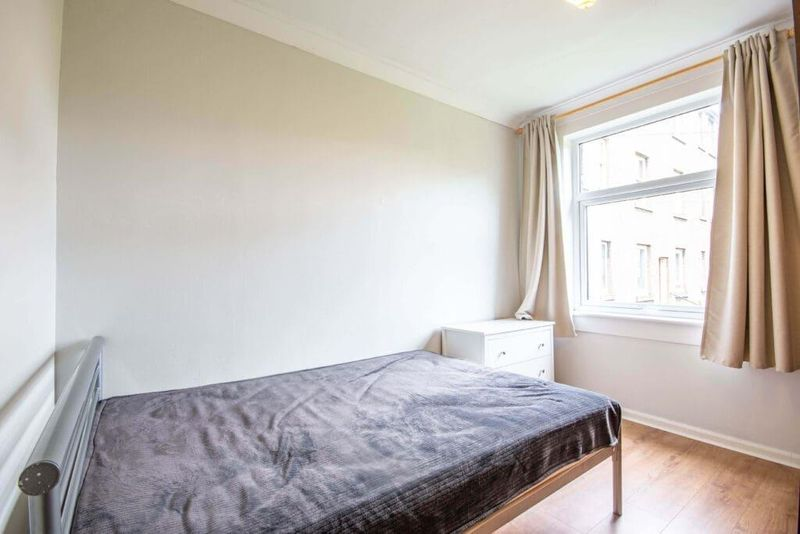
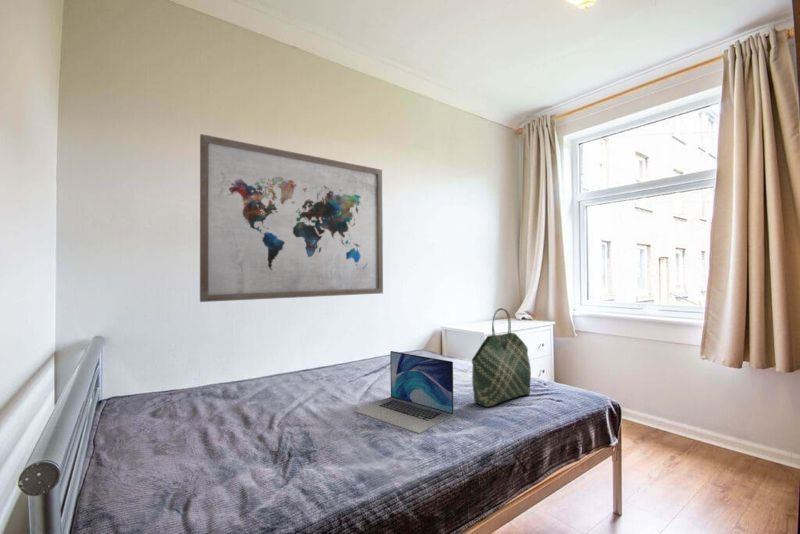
+ laptop [354,350,455,435]
+ tote bag [471,307,532,408]
+ wall art [199,133,384,303]
